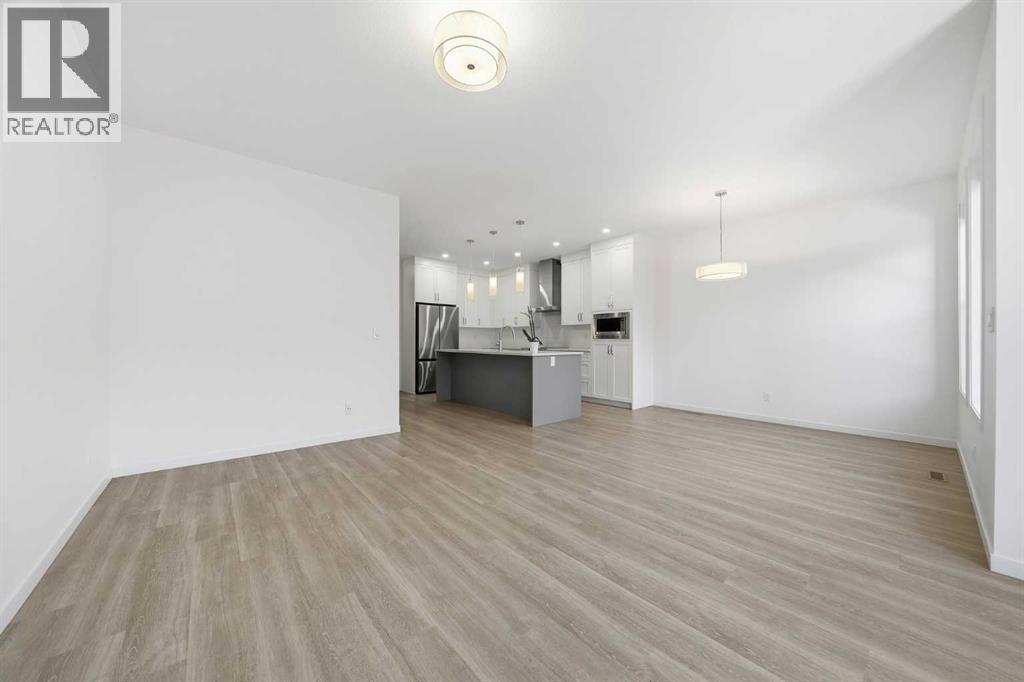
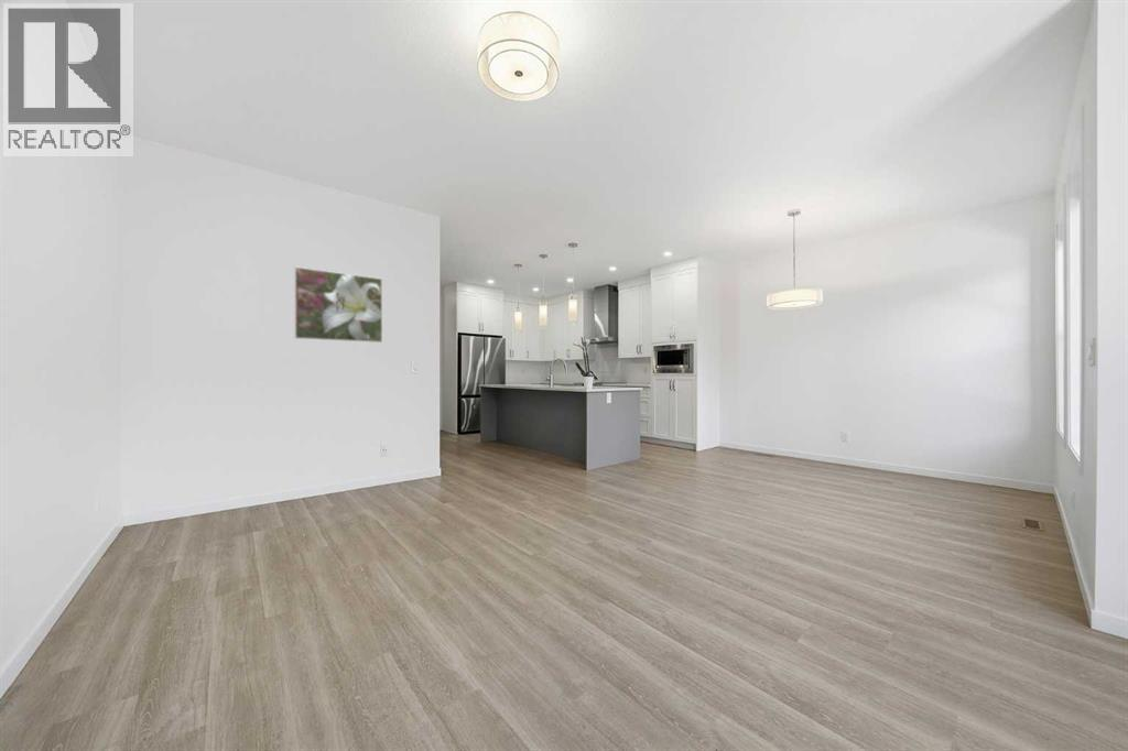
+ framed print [293,265,383,344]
